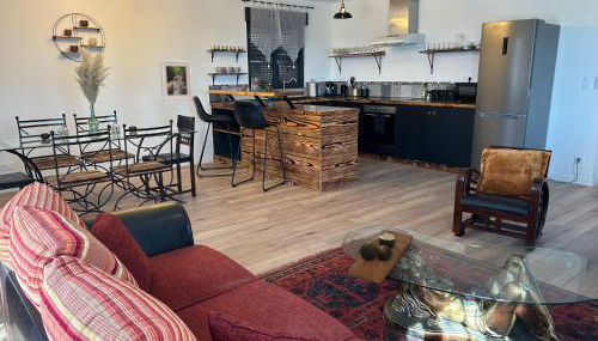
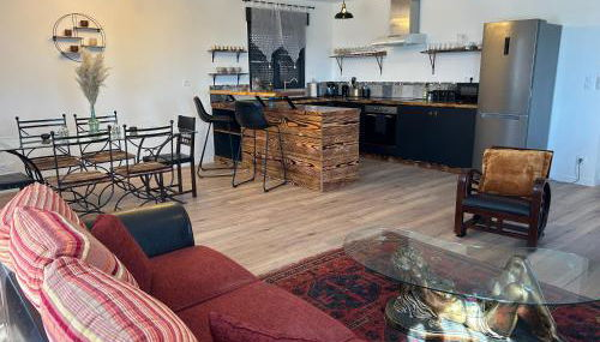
- decorative tray [347,230,414,285]
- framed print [159,60,194,102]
